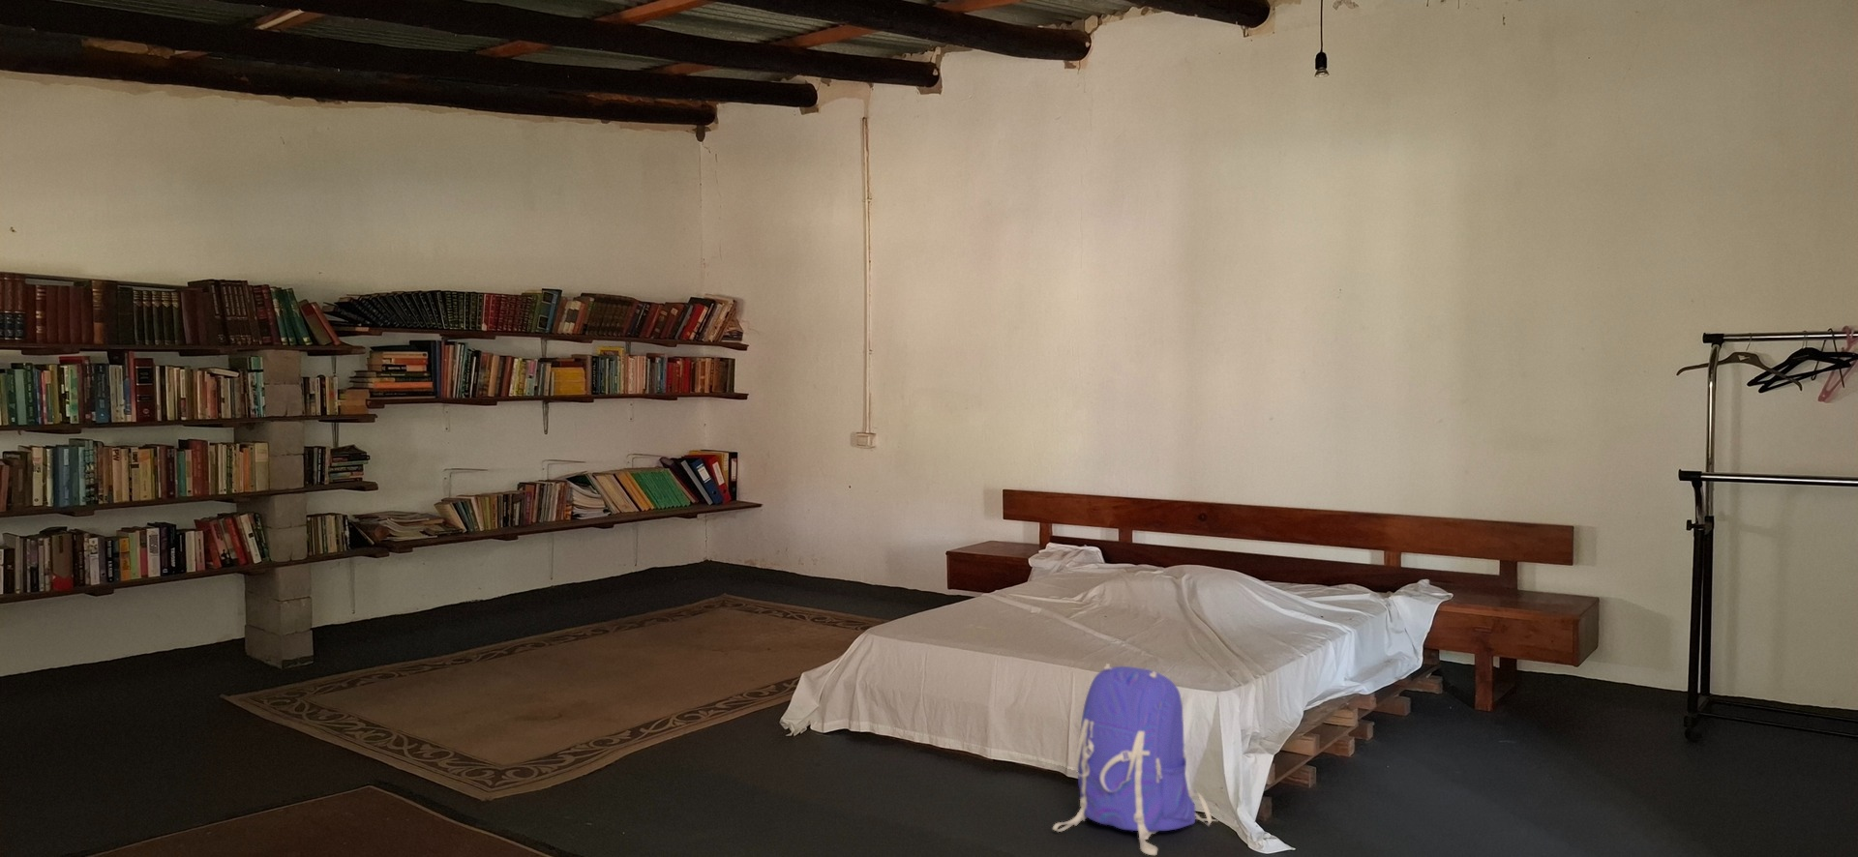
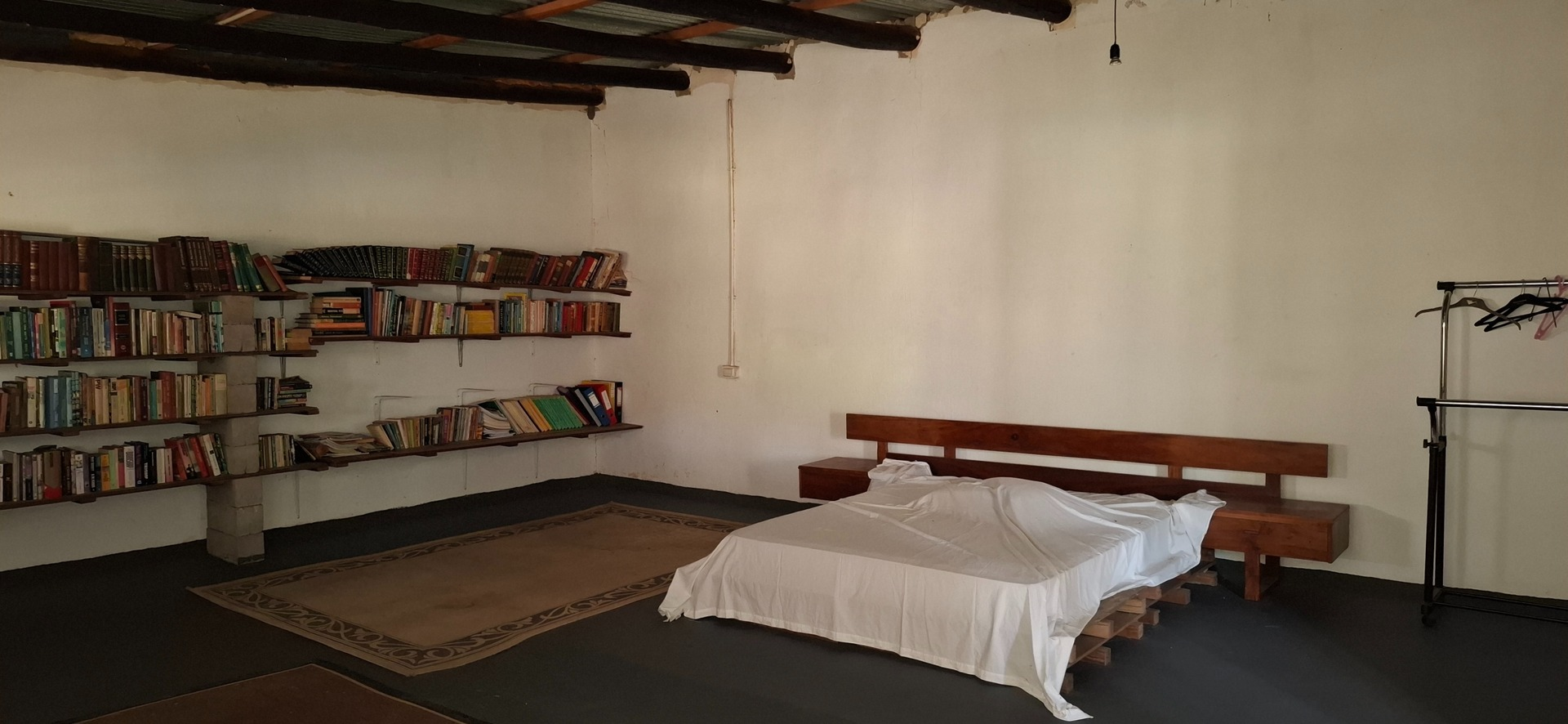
- backpack [1052,663,1218,856]
